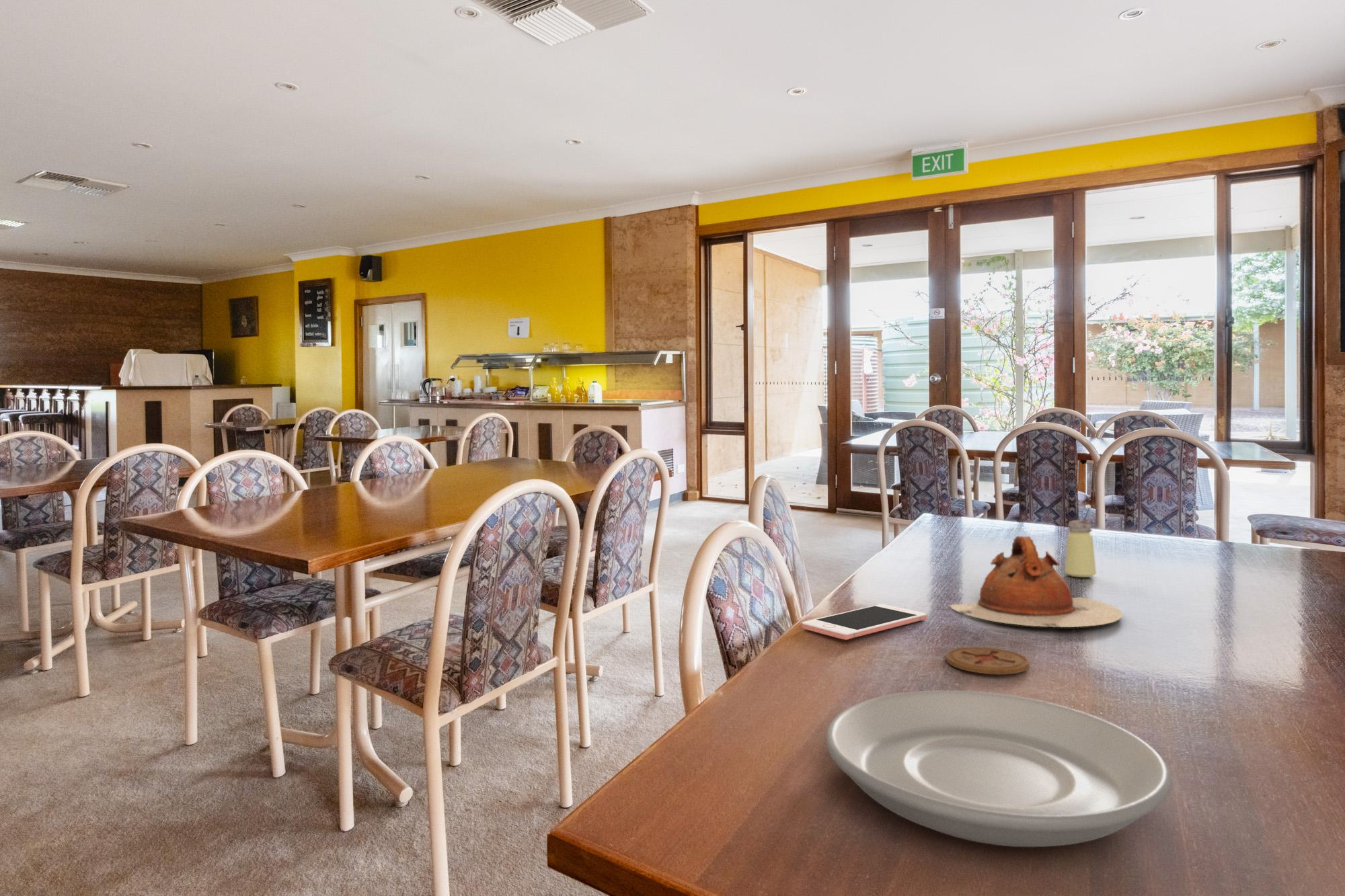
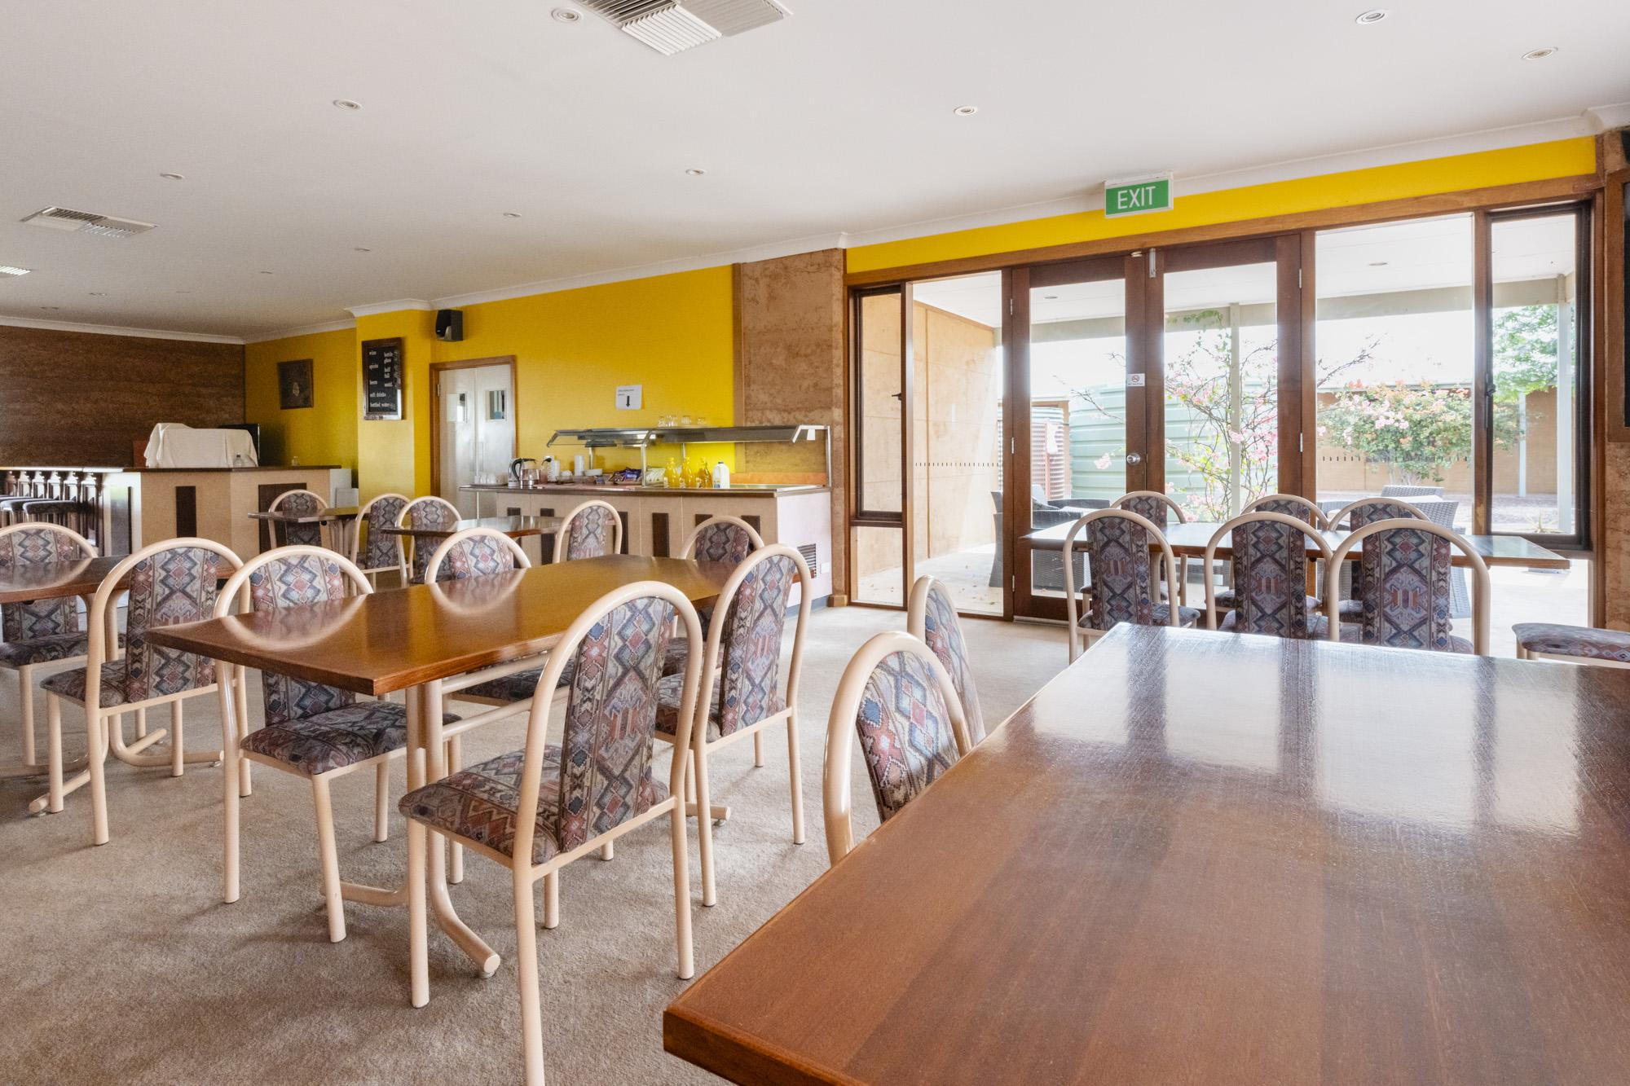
- cell phone [801,604,927,641]
- teapot [948,535,1124,628]
- plate [825,690,1173,848]
- coaster [945,646,1030,676]
- saltshaker [1064,520,1097,578]
